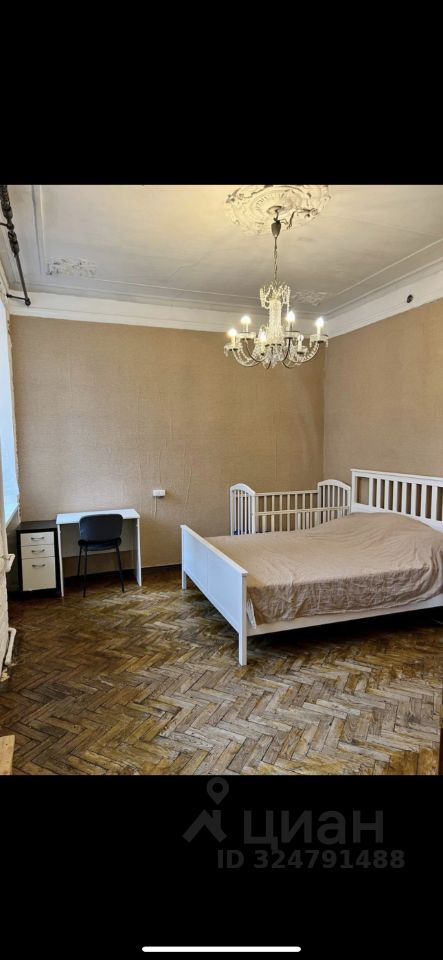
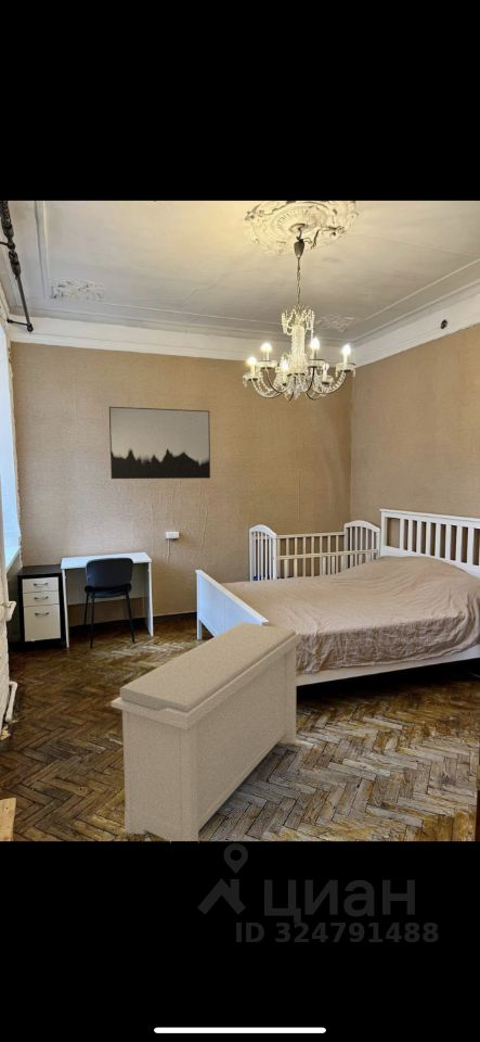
+ bench [111,621,302,842]
+ wall art [108,406,211,480]
